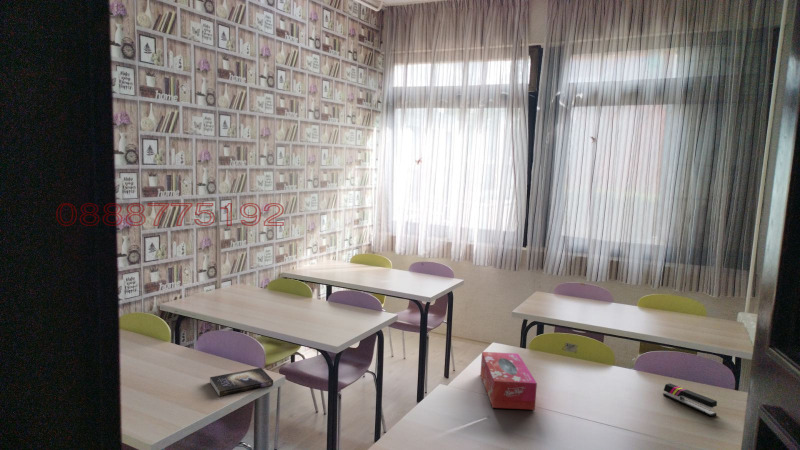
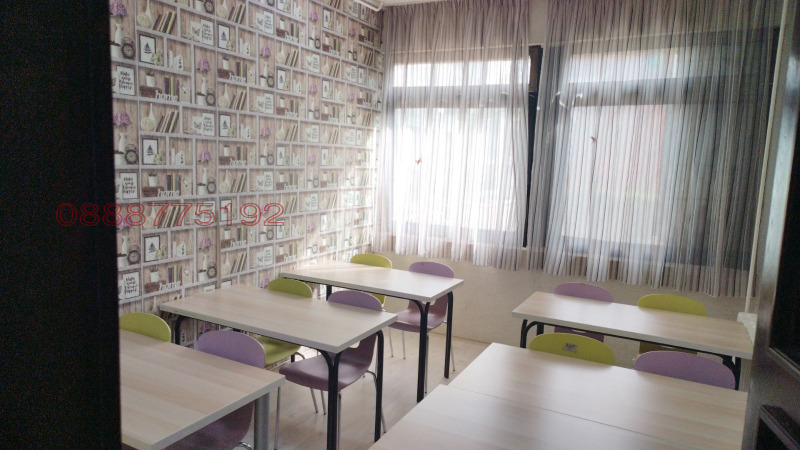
- stapler [662,382,718,417]
- tissue box [480,351,538,411]
- book [209,367,274,397]
